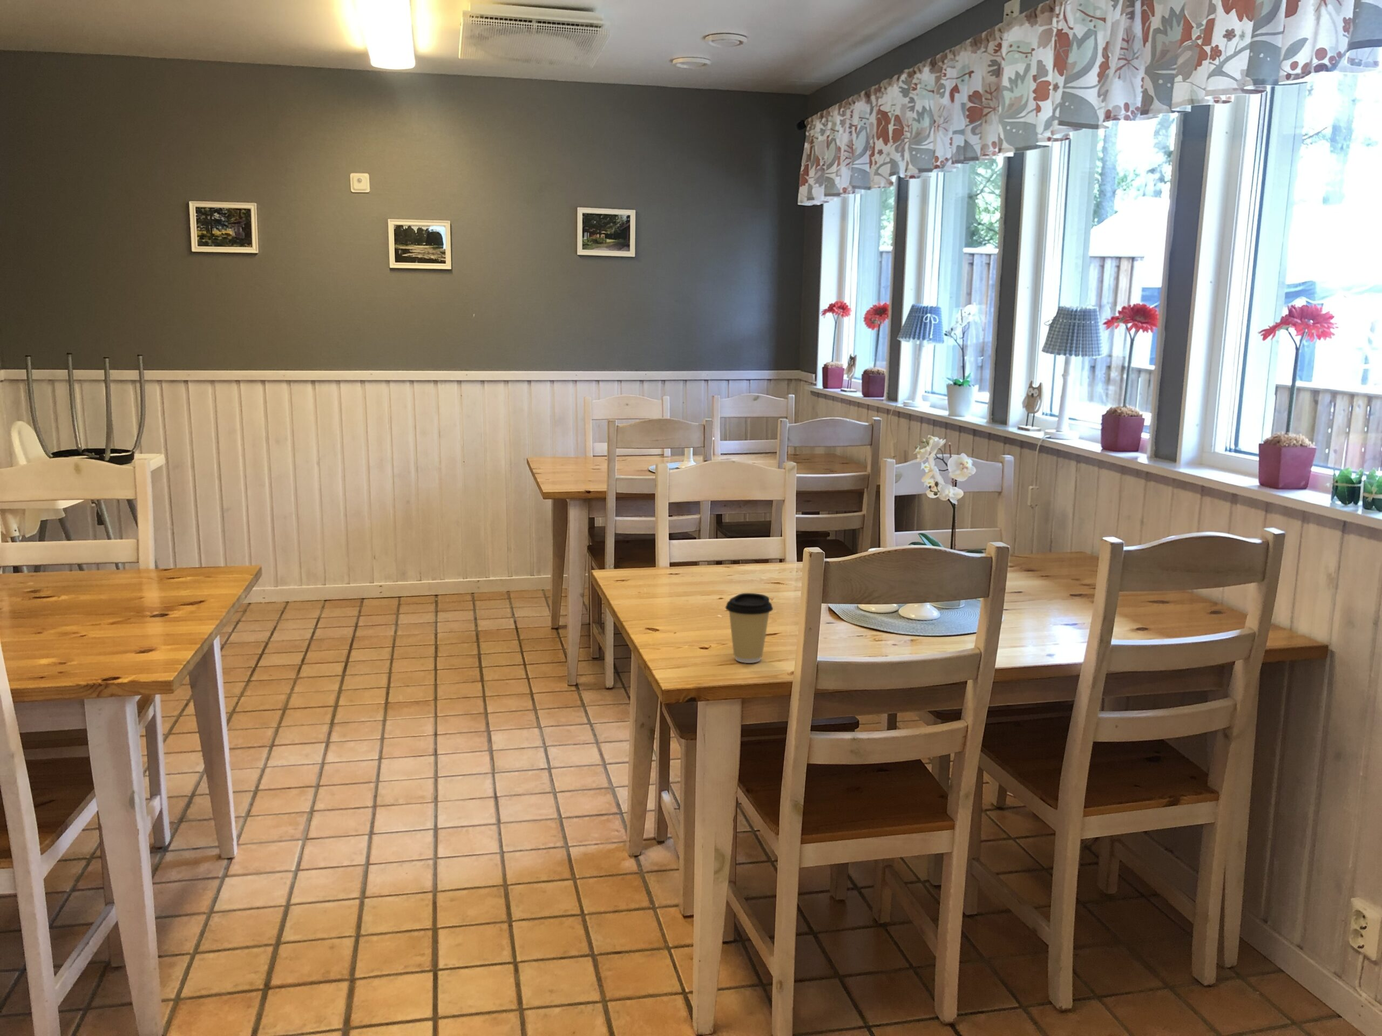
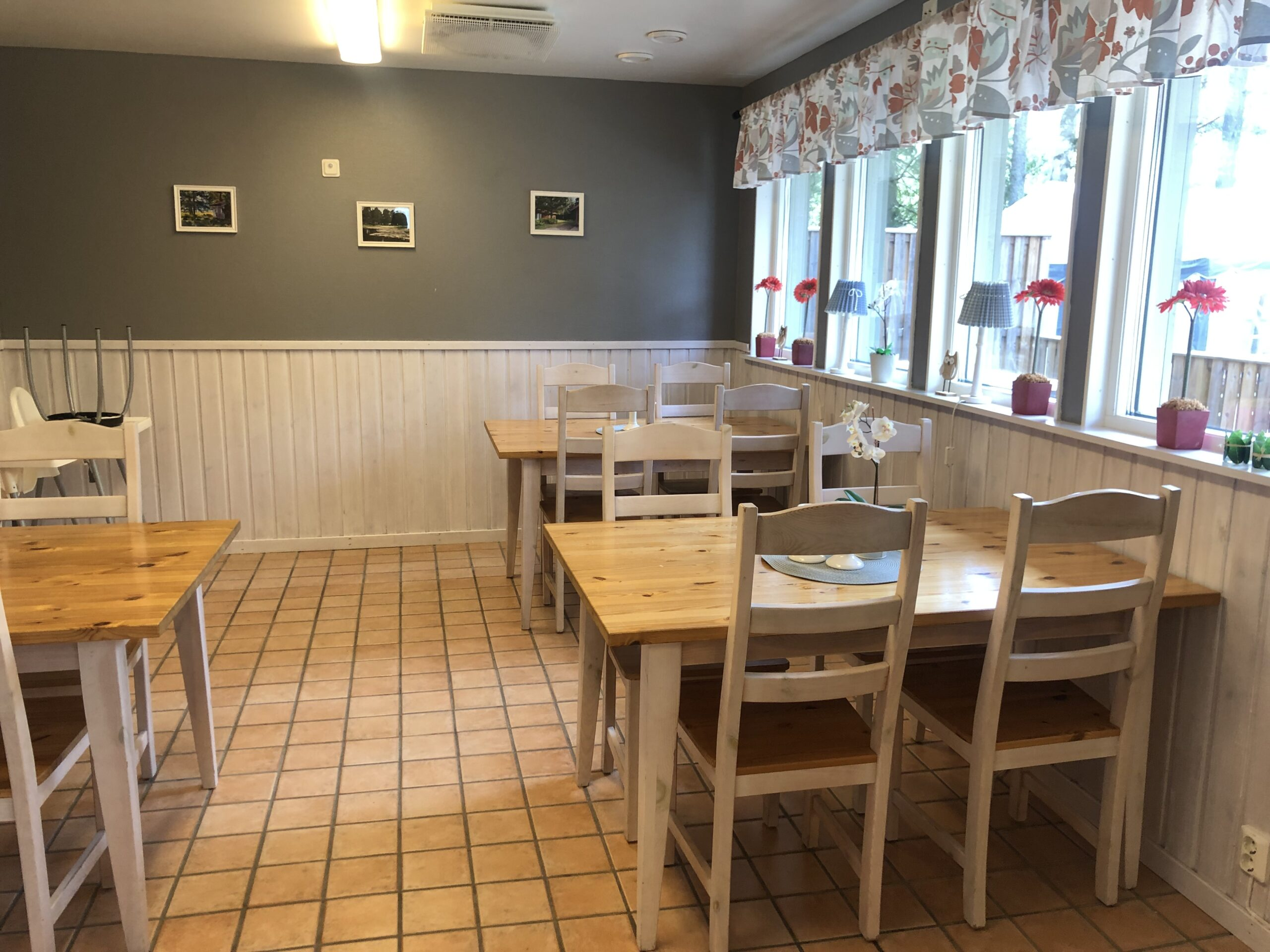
- coffee cup [725,592,774,664]
